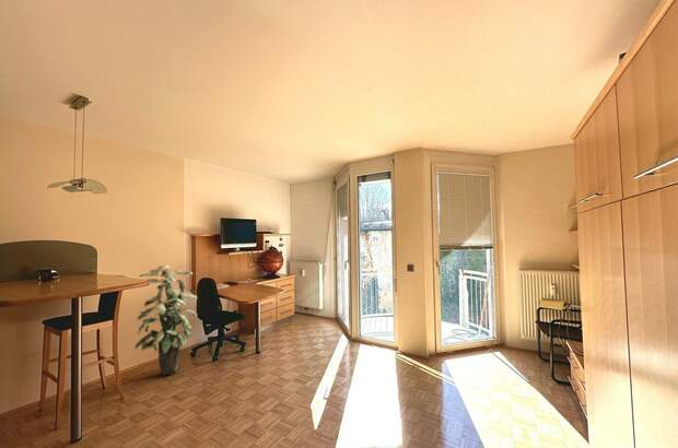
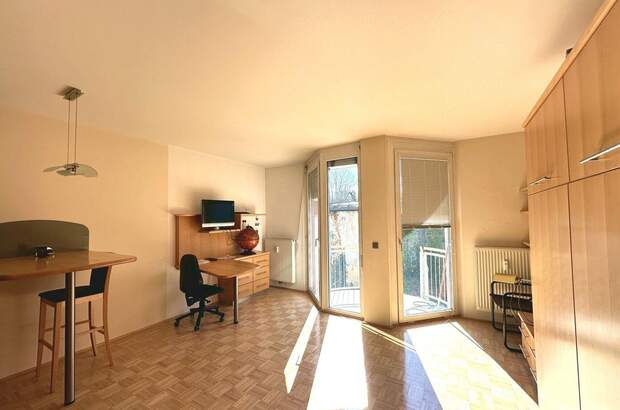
- indoor plant [135,264,198,377]
